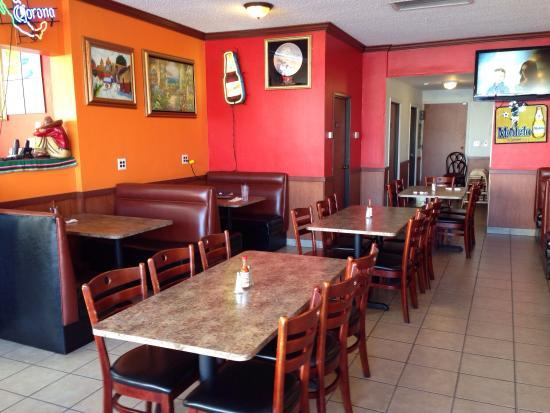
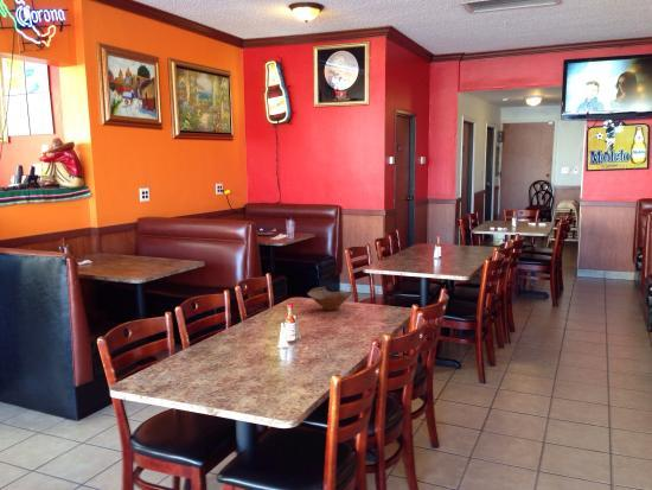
+ bowl [306,286,353,311]
